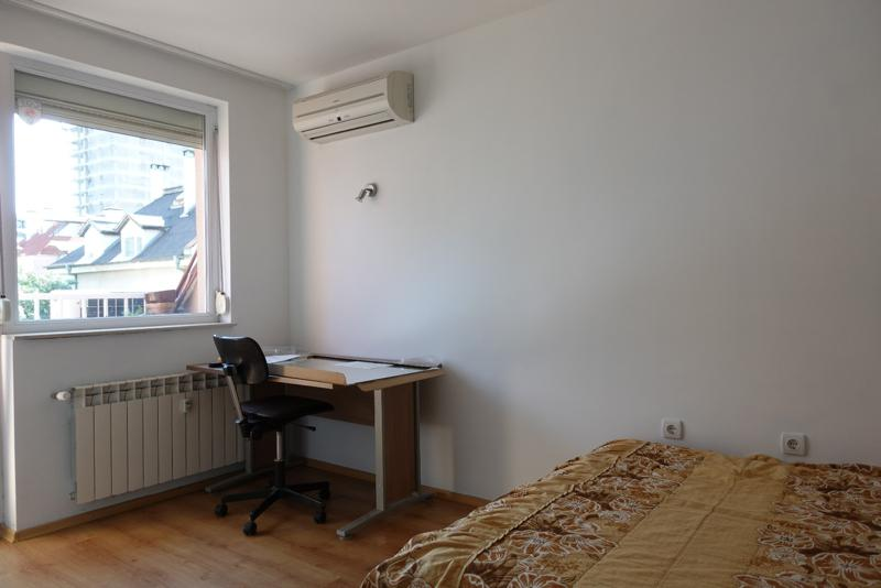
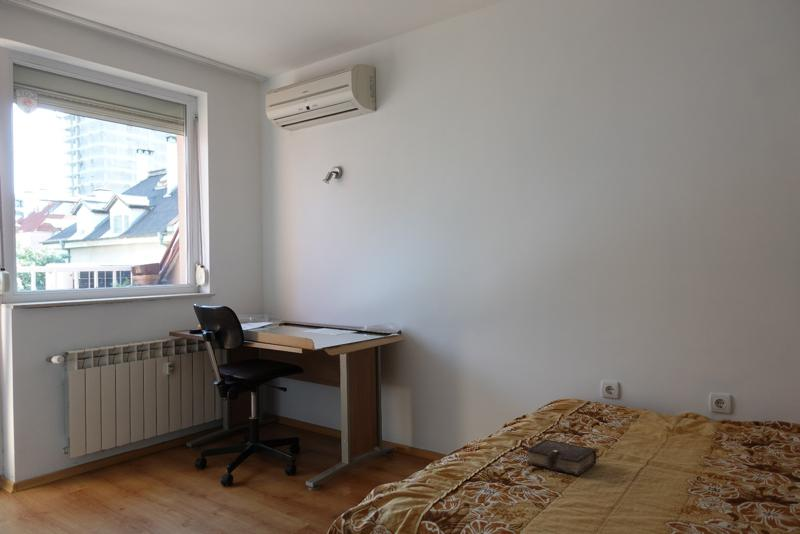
+ book [526,438,598,476]
